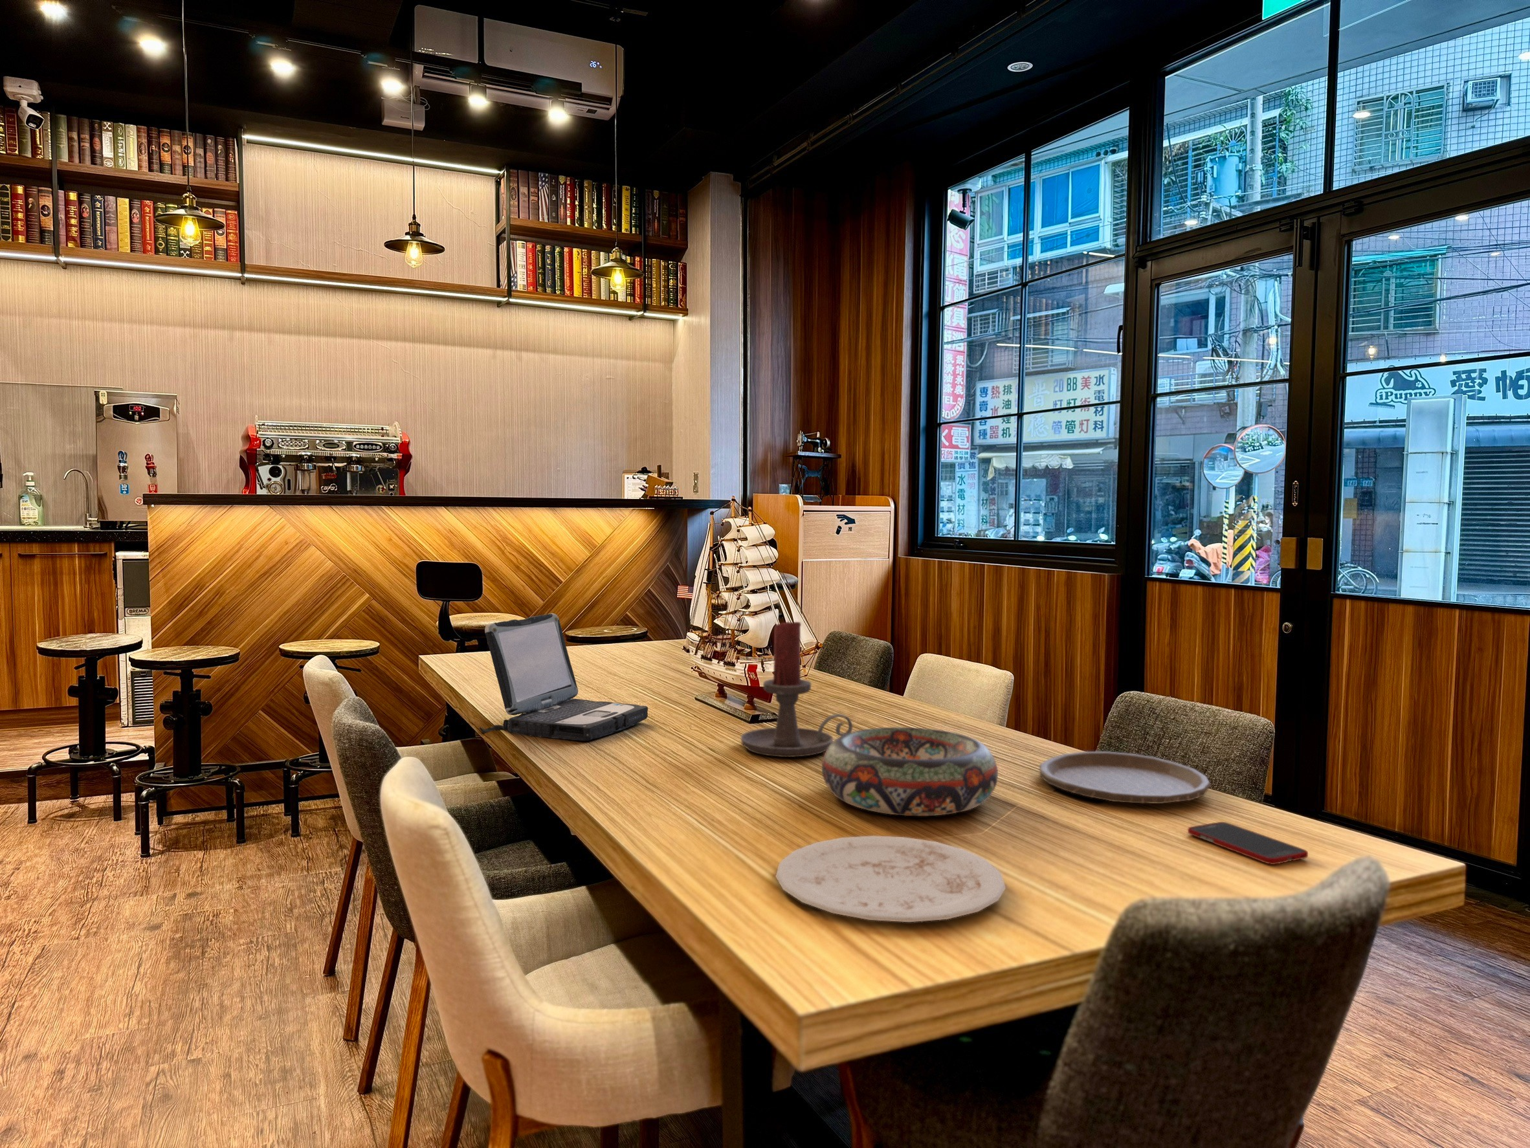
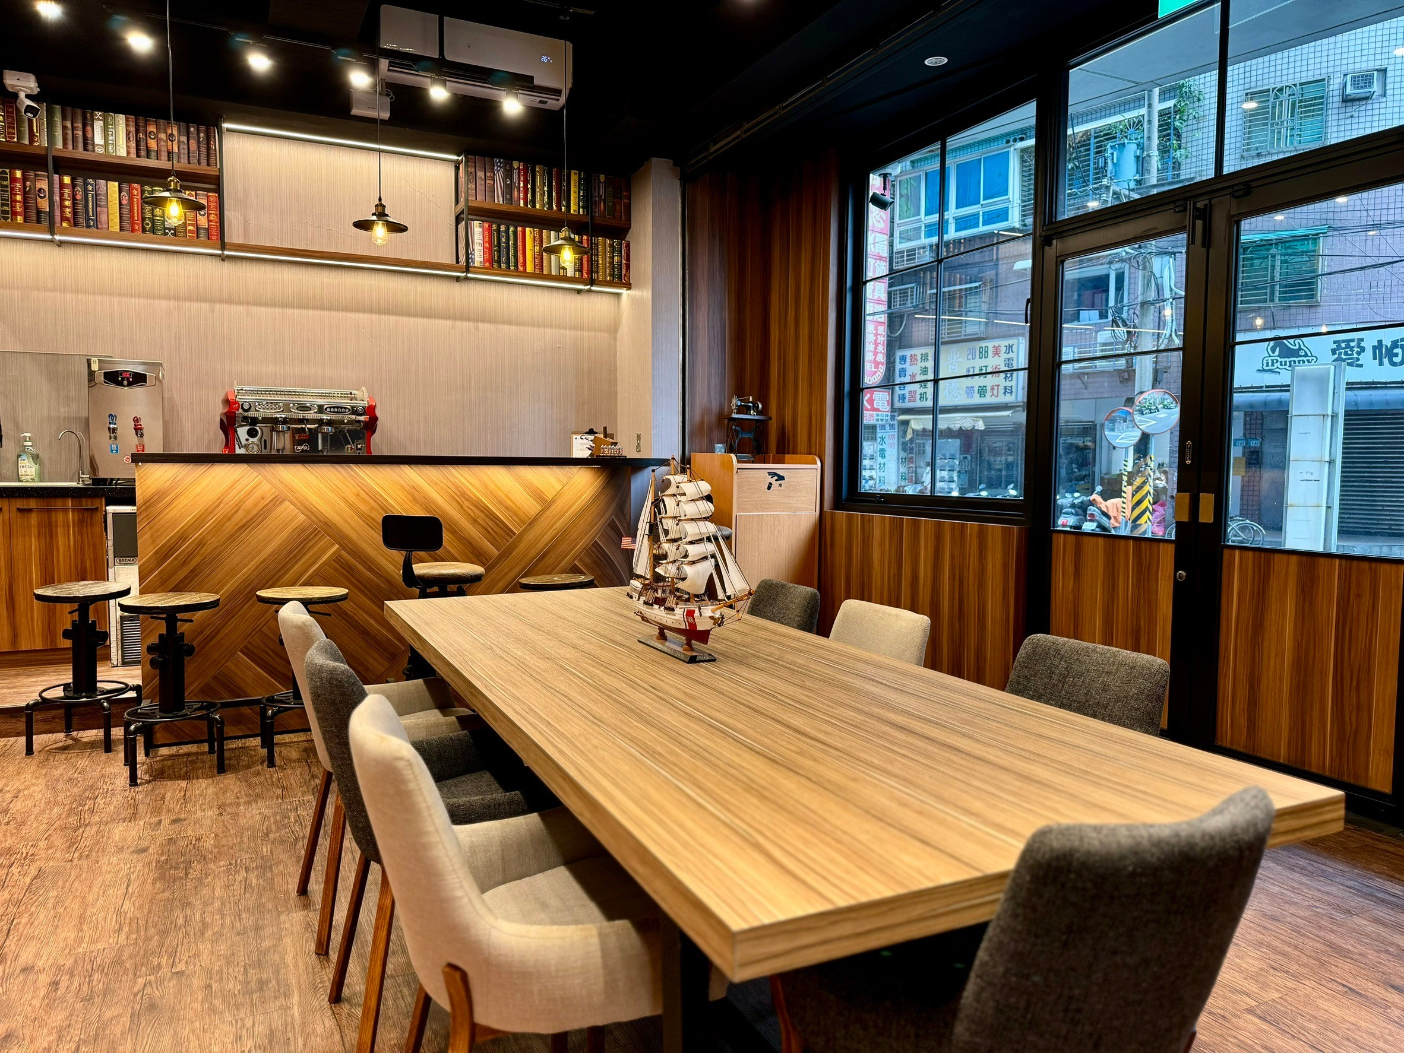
- cell phone [1186,821,1308,865]
- decorative bowl [821,727,998,816]
- laptop [479,613,649,742]
- candle holder [740,620,854,757]
- plate [775,834,1007,922]
- plate [1039,751,1212,804]
